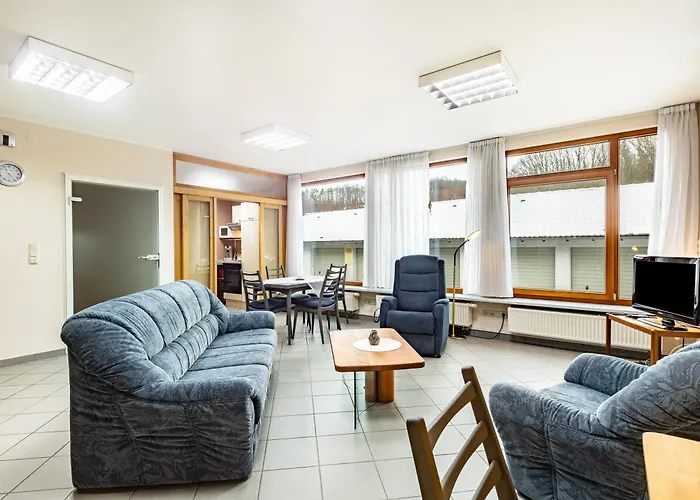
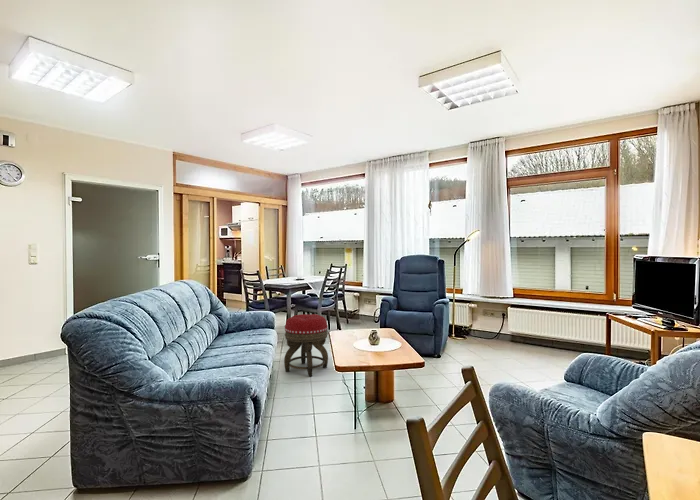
+ footstool [283,313,329,377]
